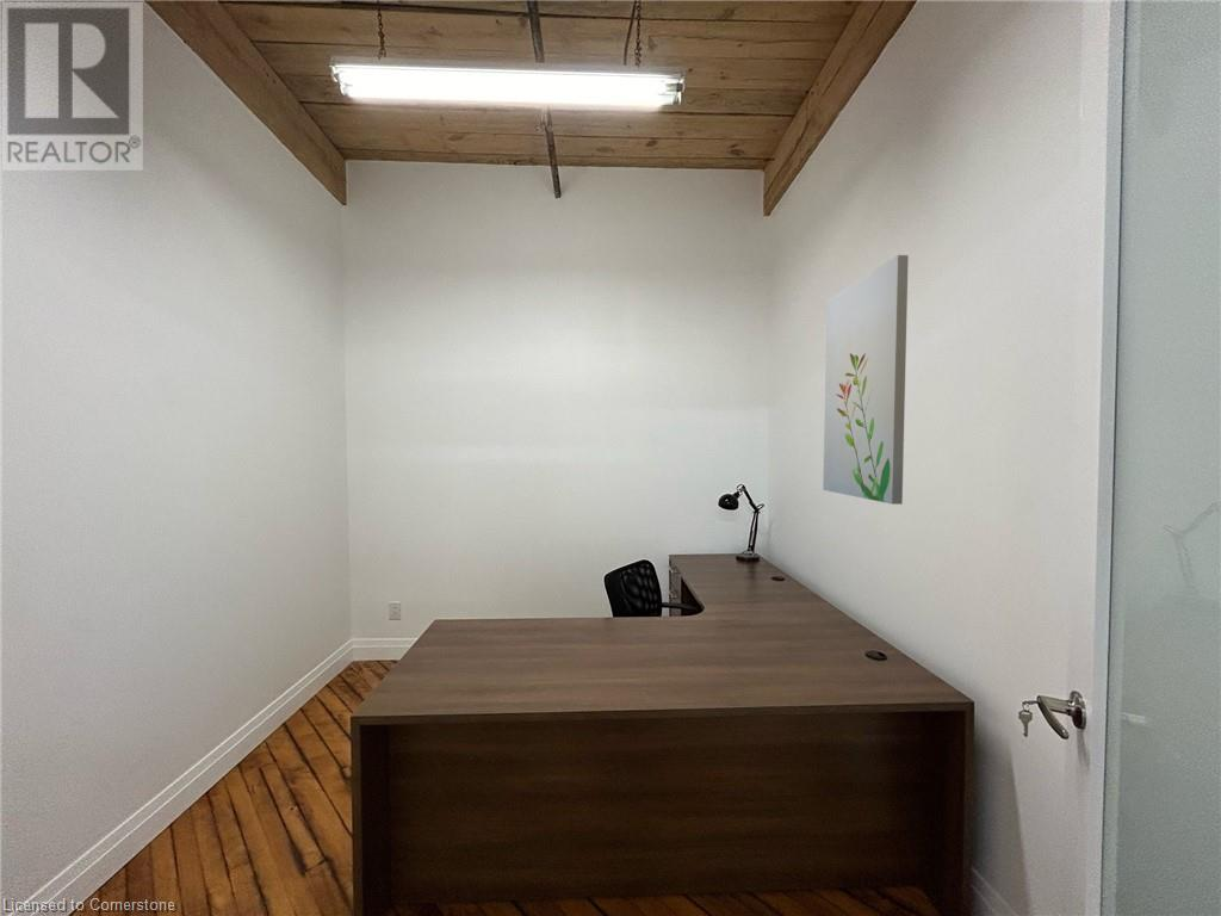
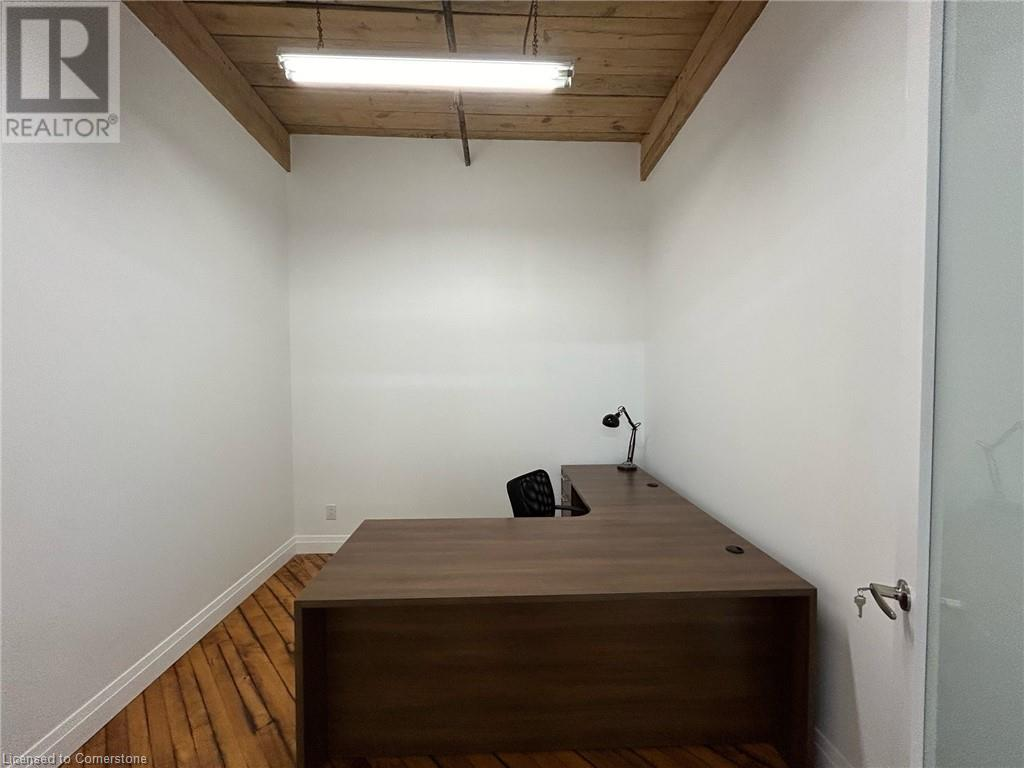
- wall art [822,254,910,506]
